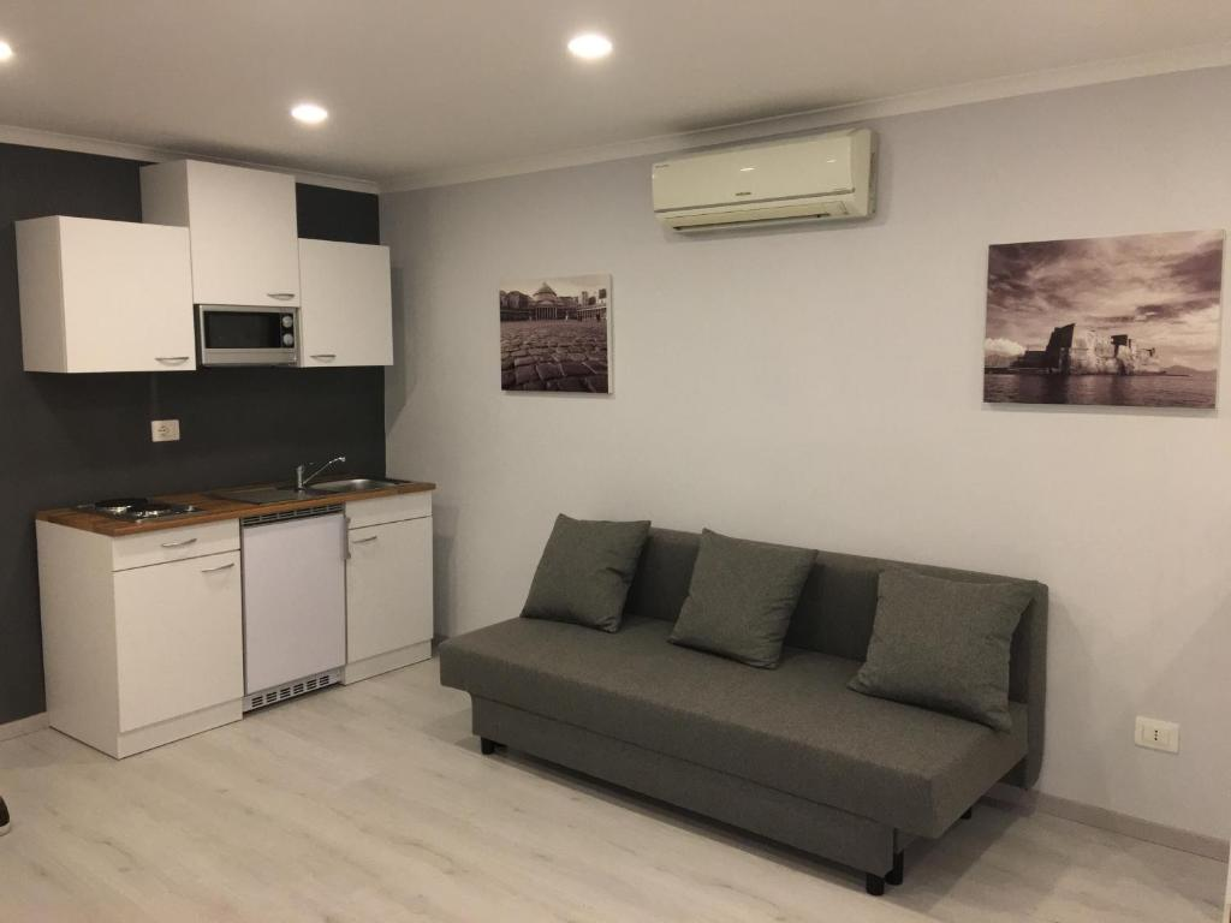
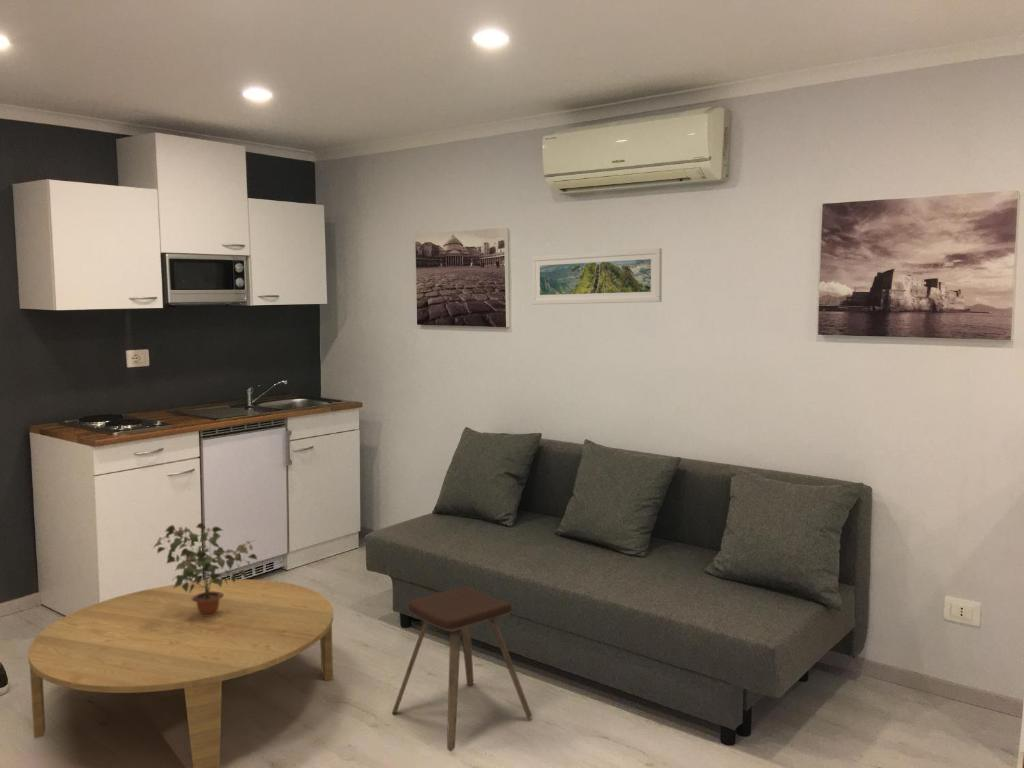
+ coffee table [27,578,334,768]
+ potted plant [152,522,258,616]
+ music stool [391,585,533,752]
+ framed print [531,247,663,306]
